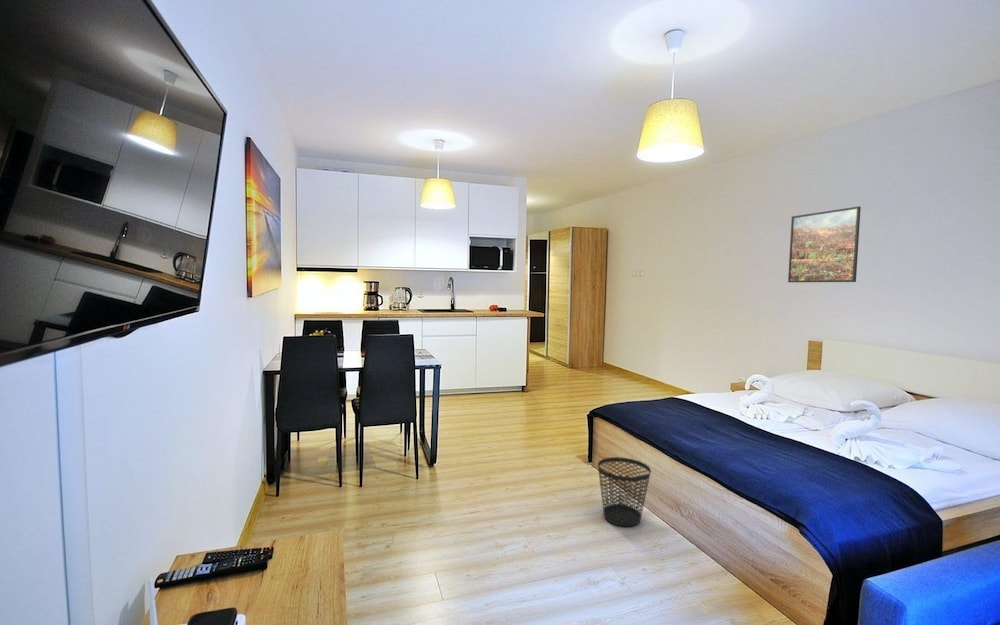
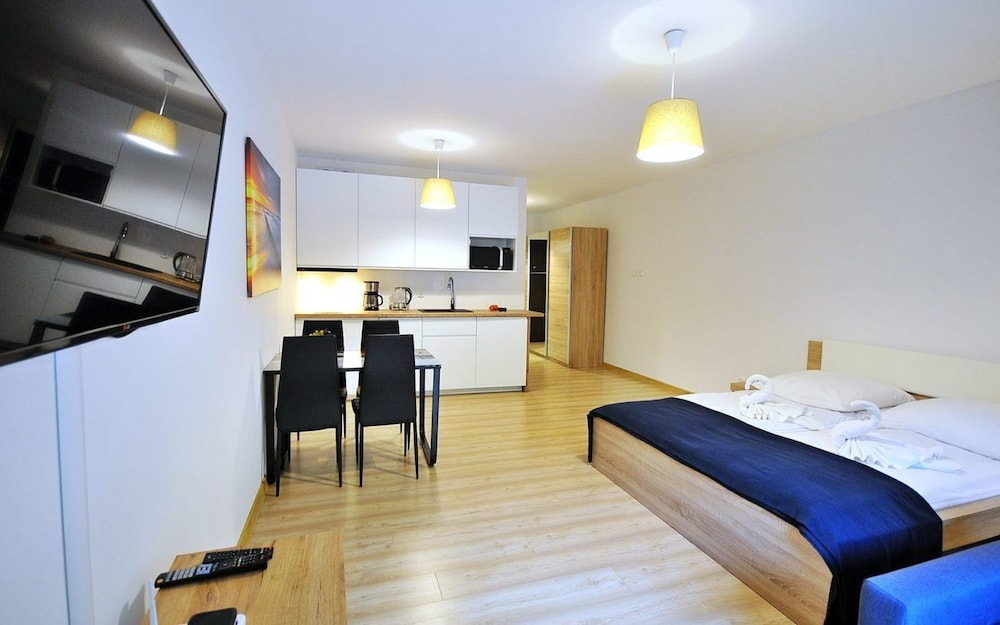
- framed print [787,205,862,283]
- wastebasket [597,456,652,528]
